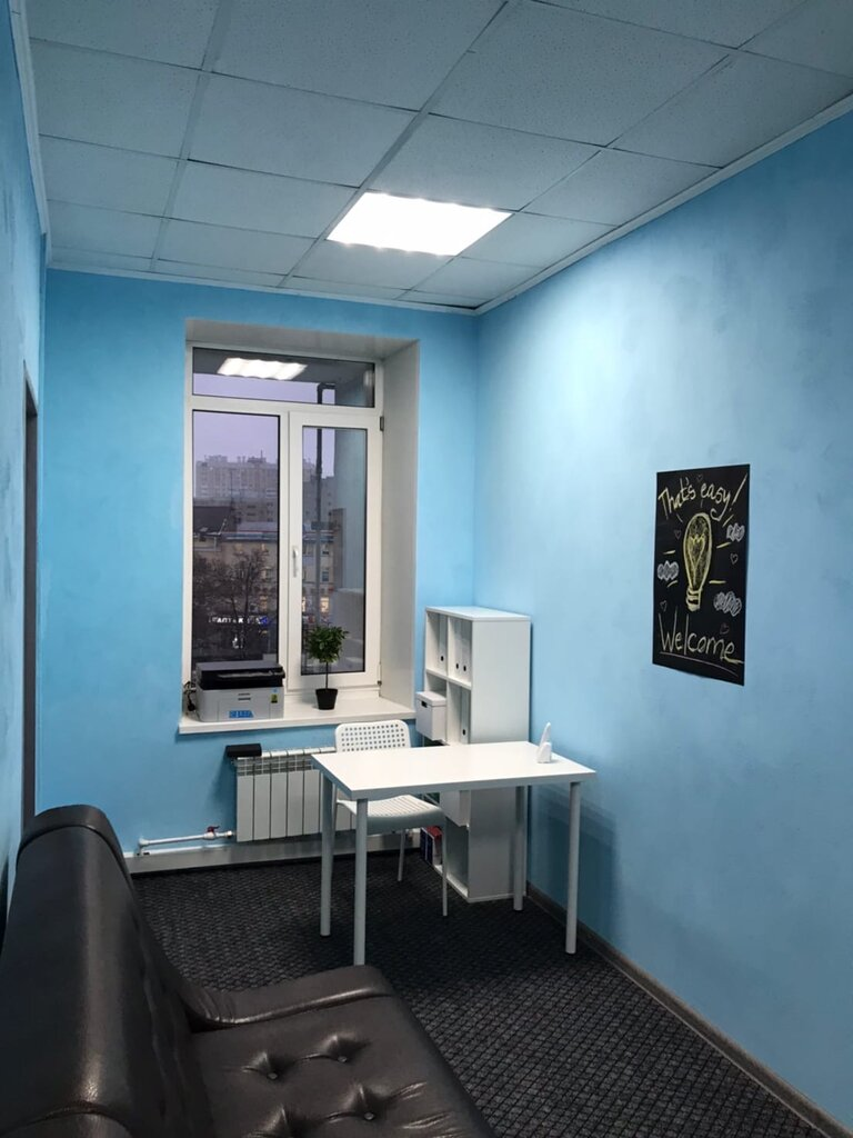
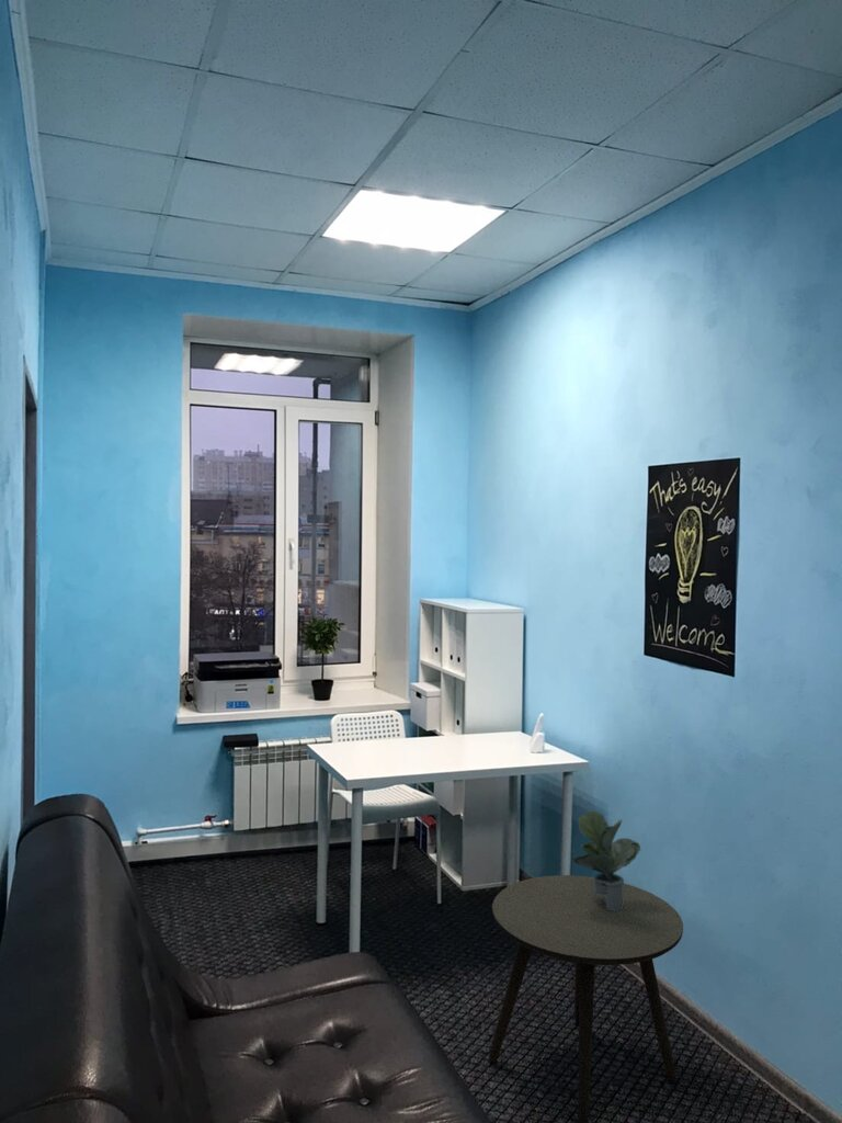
+ potted plant [572,809,641,911]
+ side table [488,874,684,1123]
